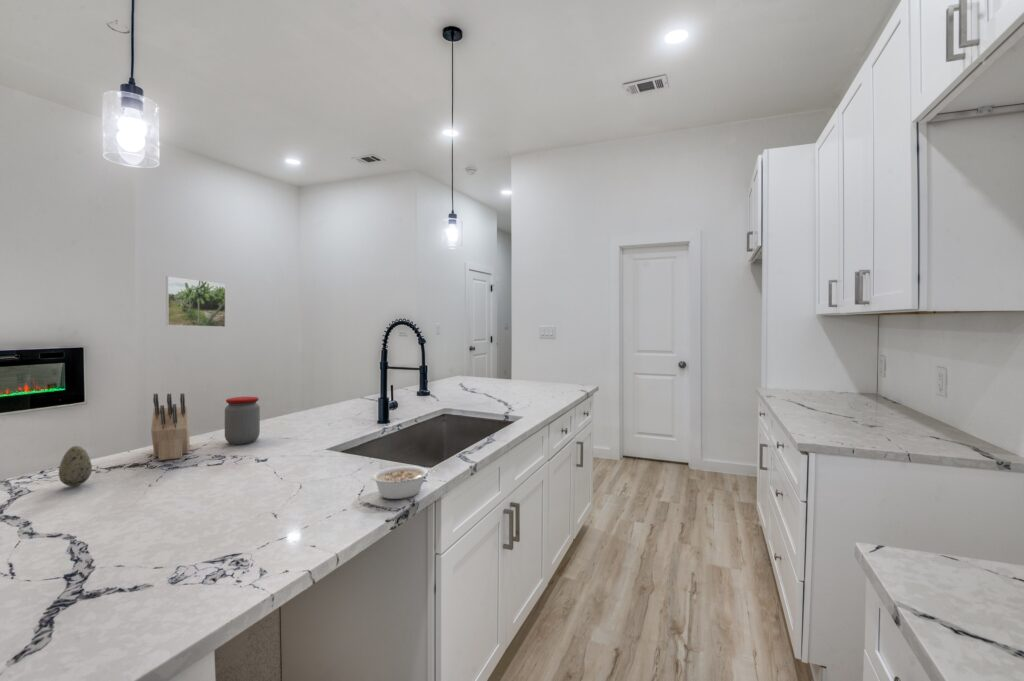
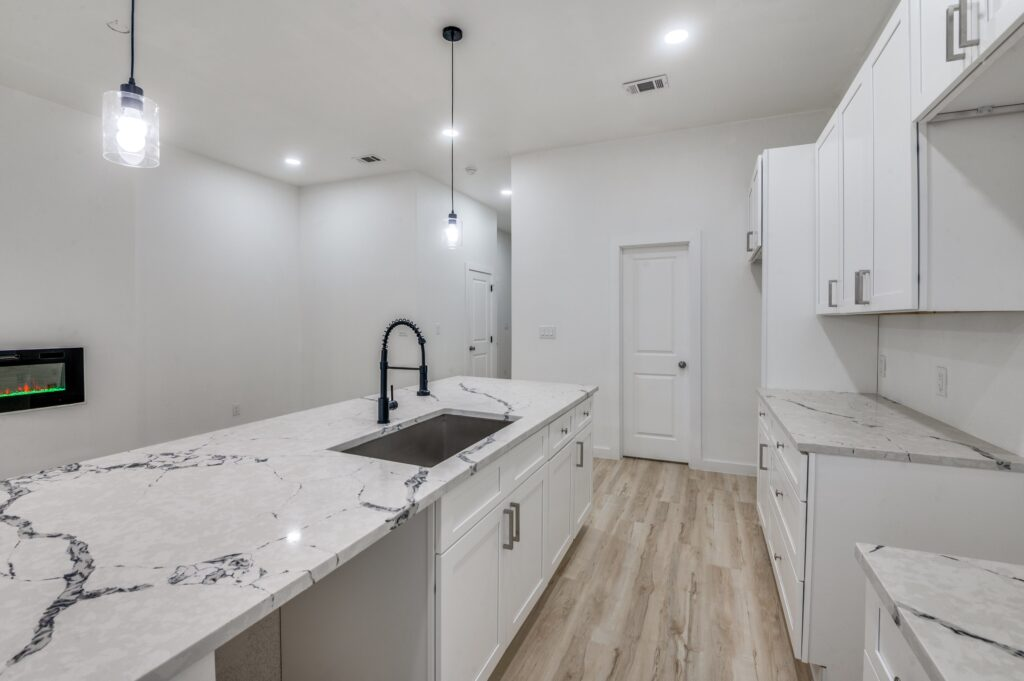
- jar [224,396,261,445]
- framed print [165,275,226,328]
- decorative egg [58,445,93,487]
- knife block [150,392,191,461]
- legume [370,465,440,500]
